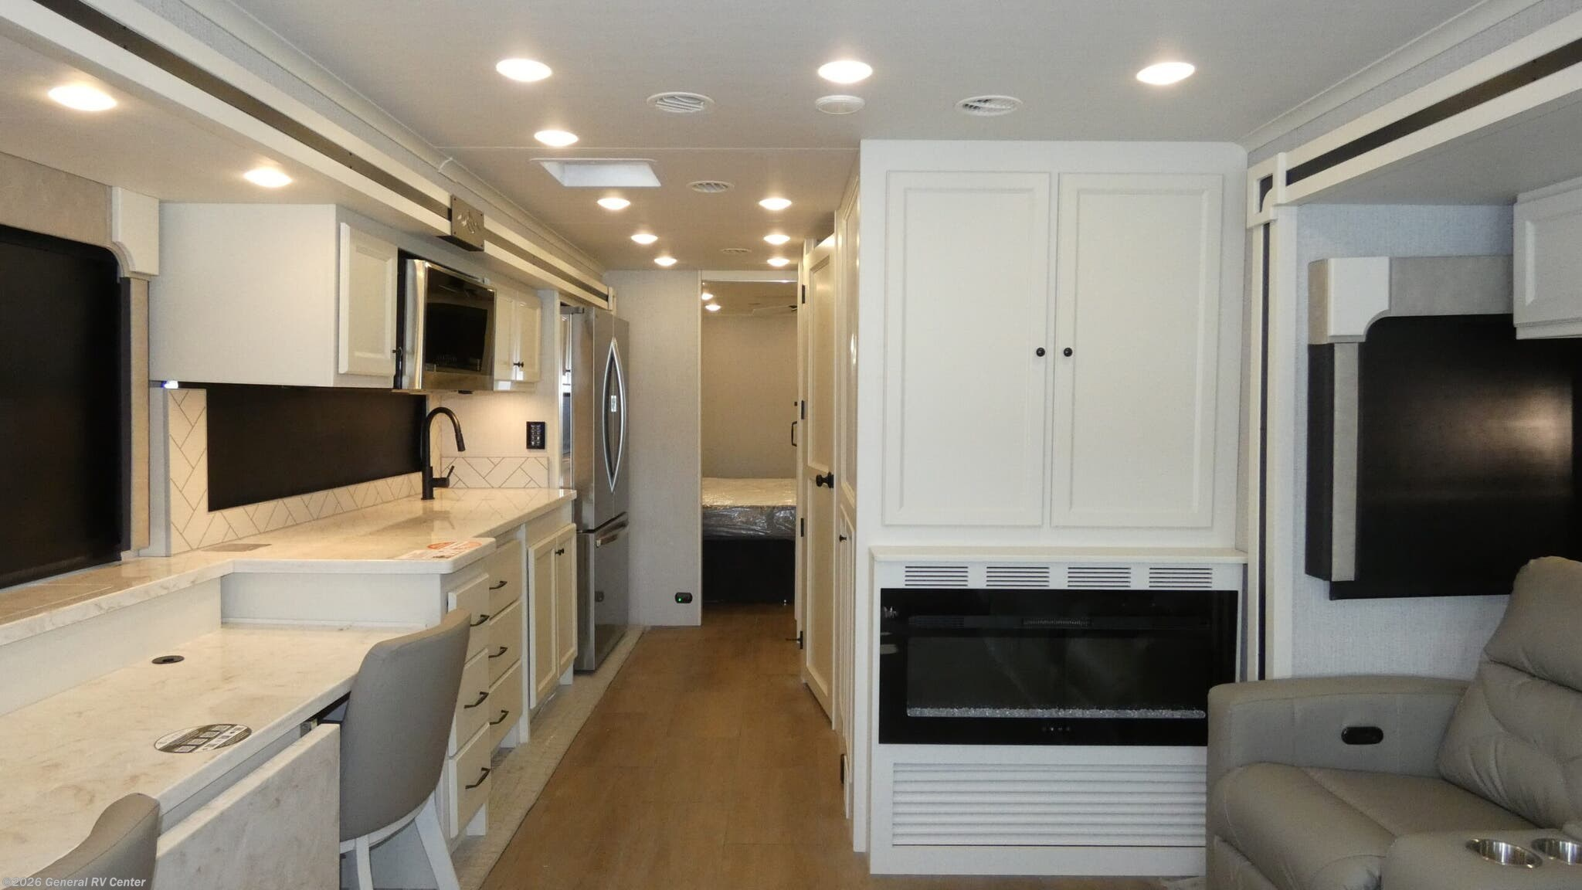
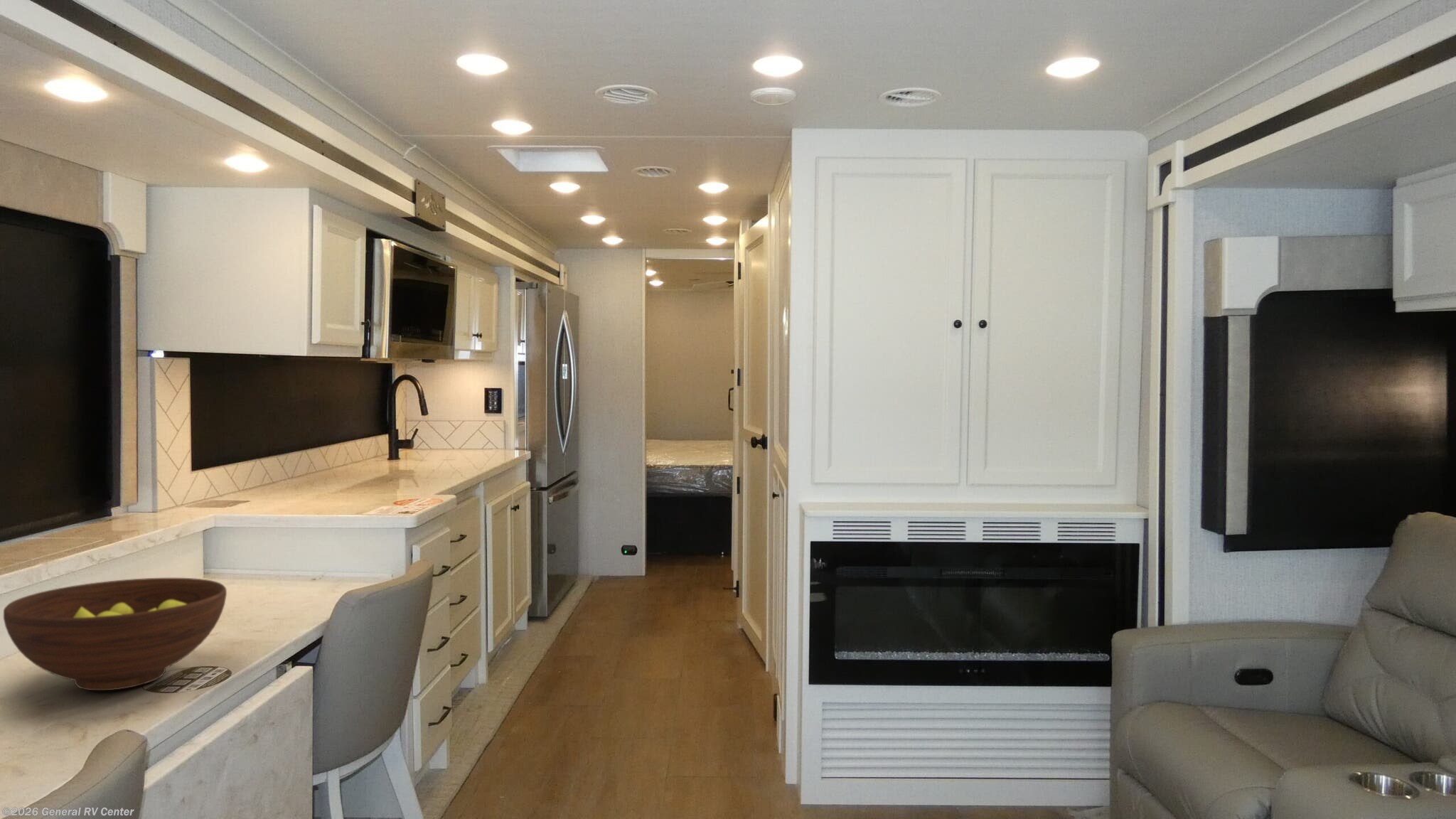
+ fruit bowl [3,577,228,691]
